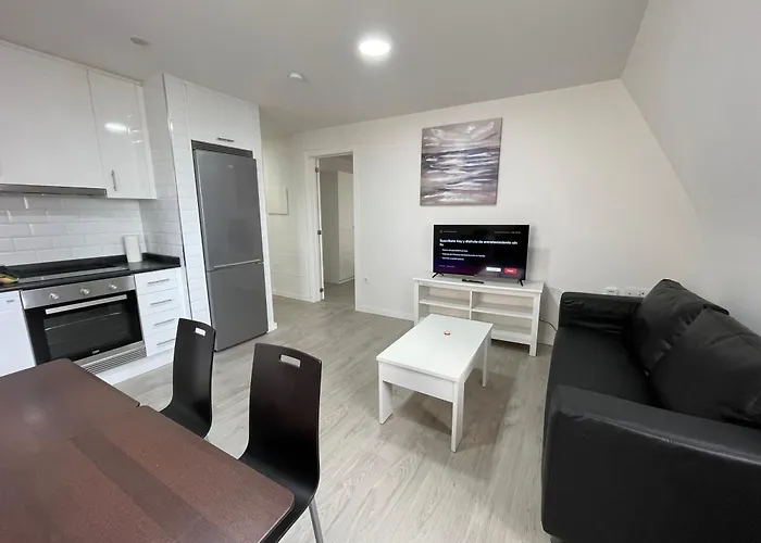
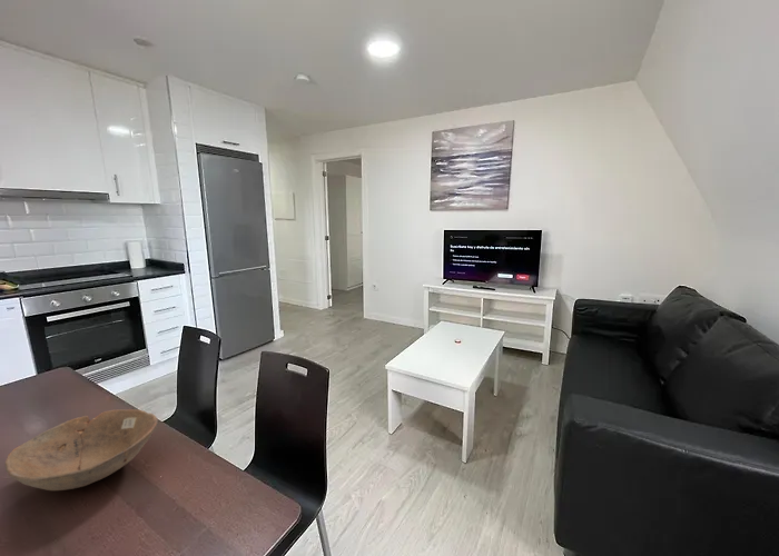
+ bowl [3,409,159,492]
